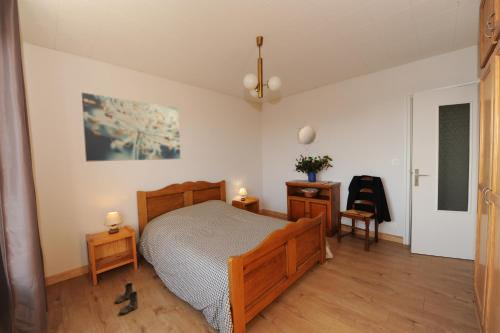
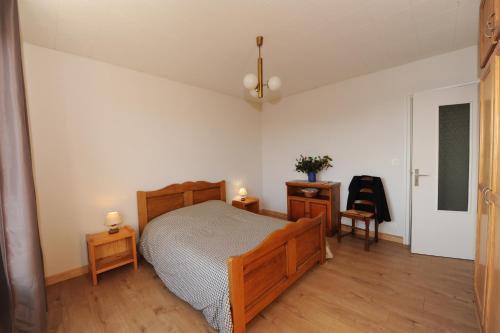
- home mirror [296,123,320,151]
- wall art [81,92,181,163]
- boots [114,282,139,315]
